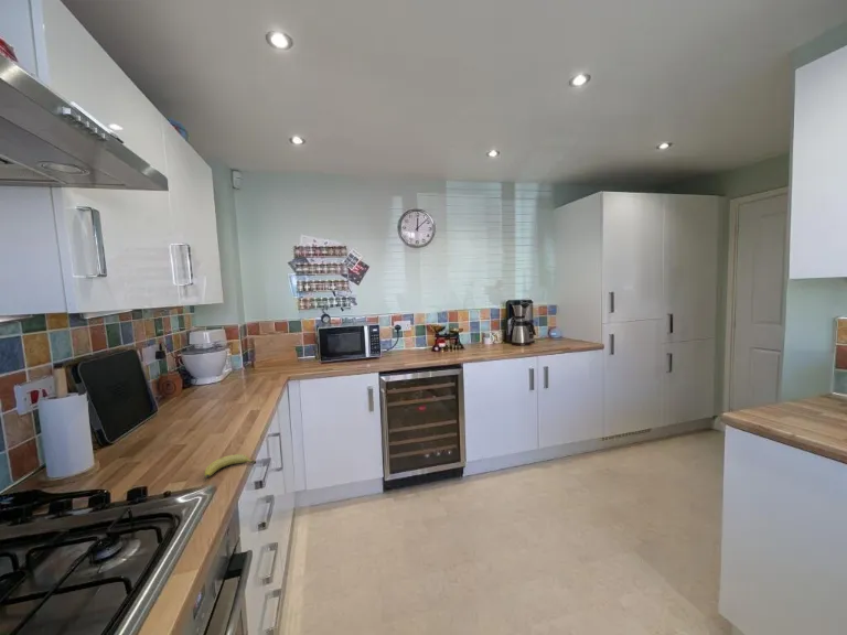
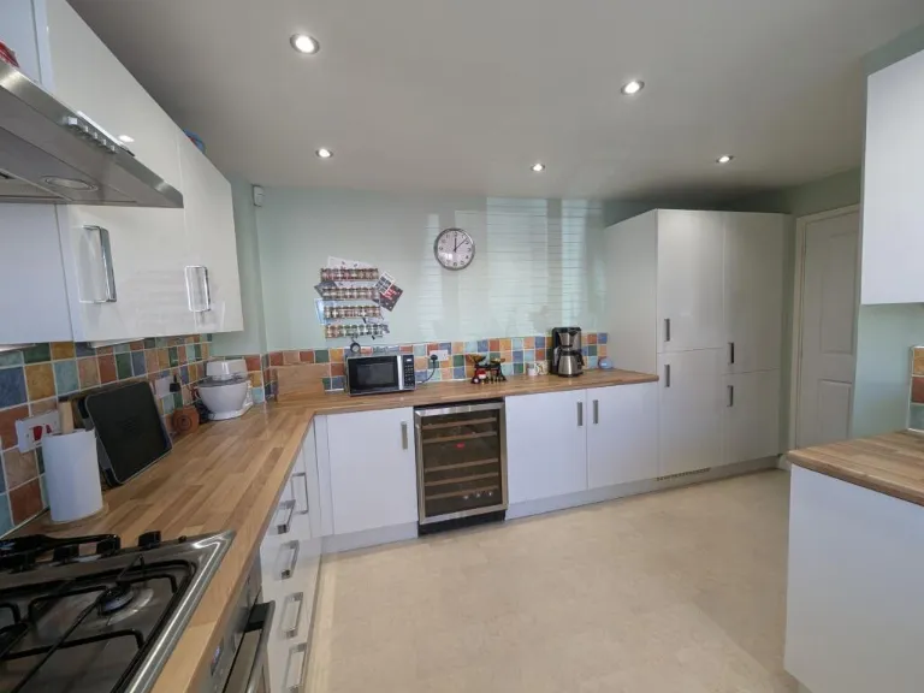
- fruit [204,453,257,478]
